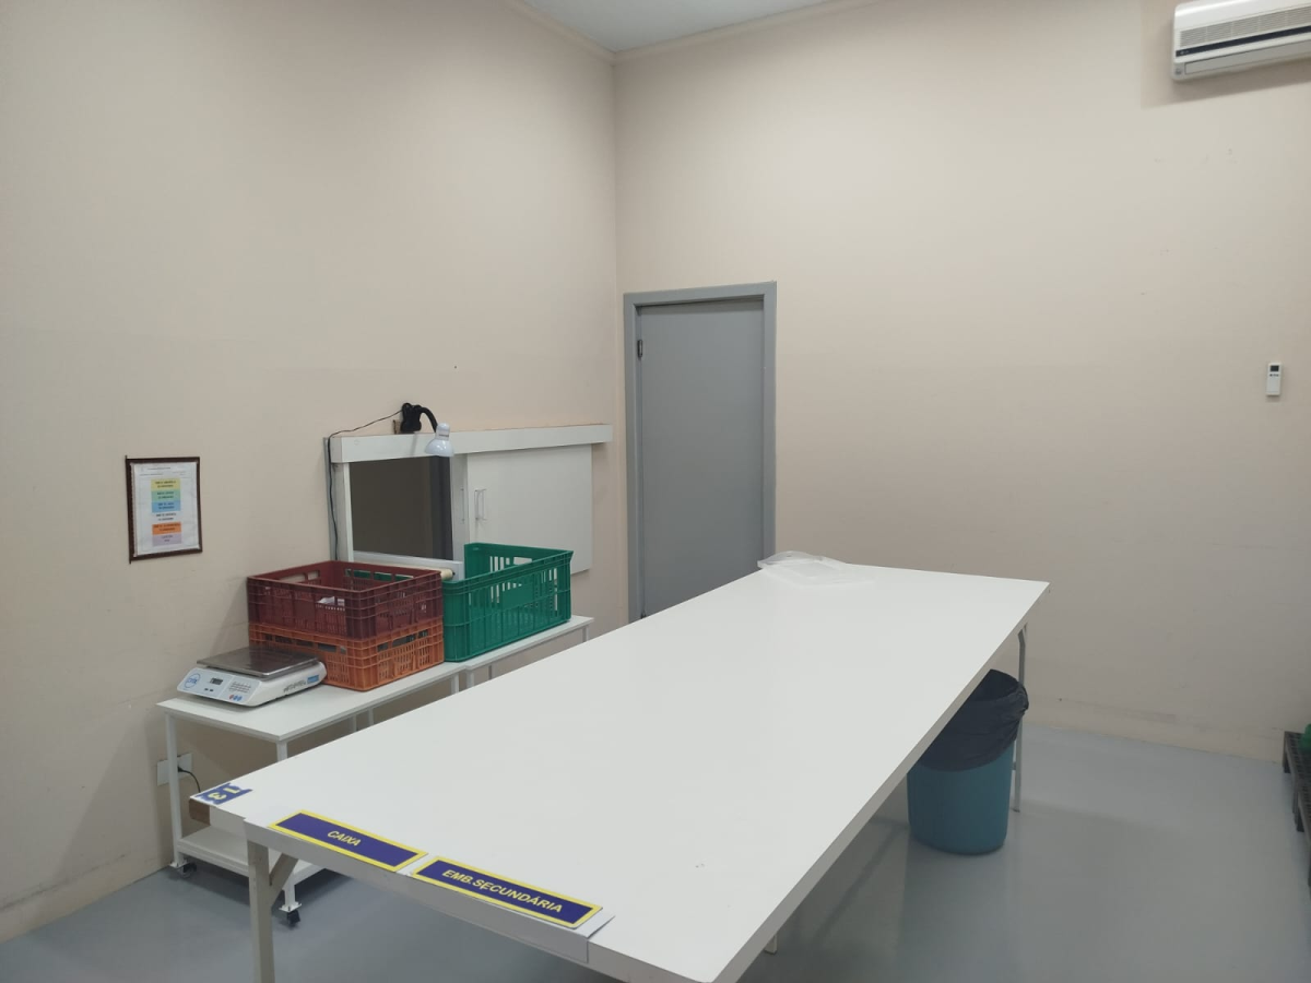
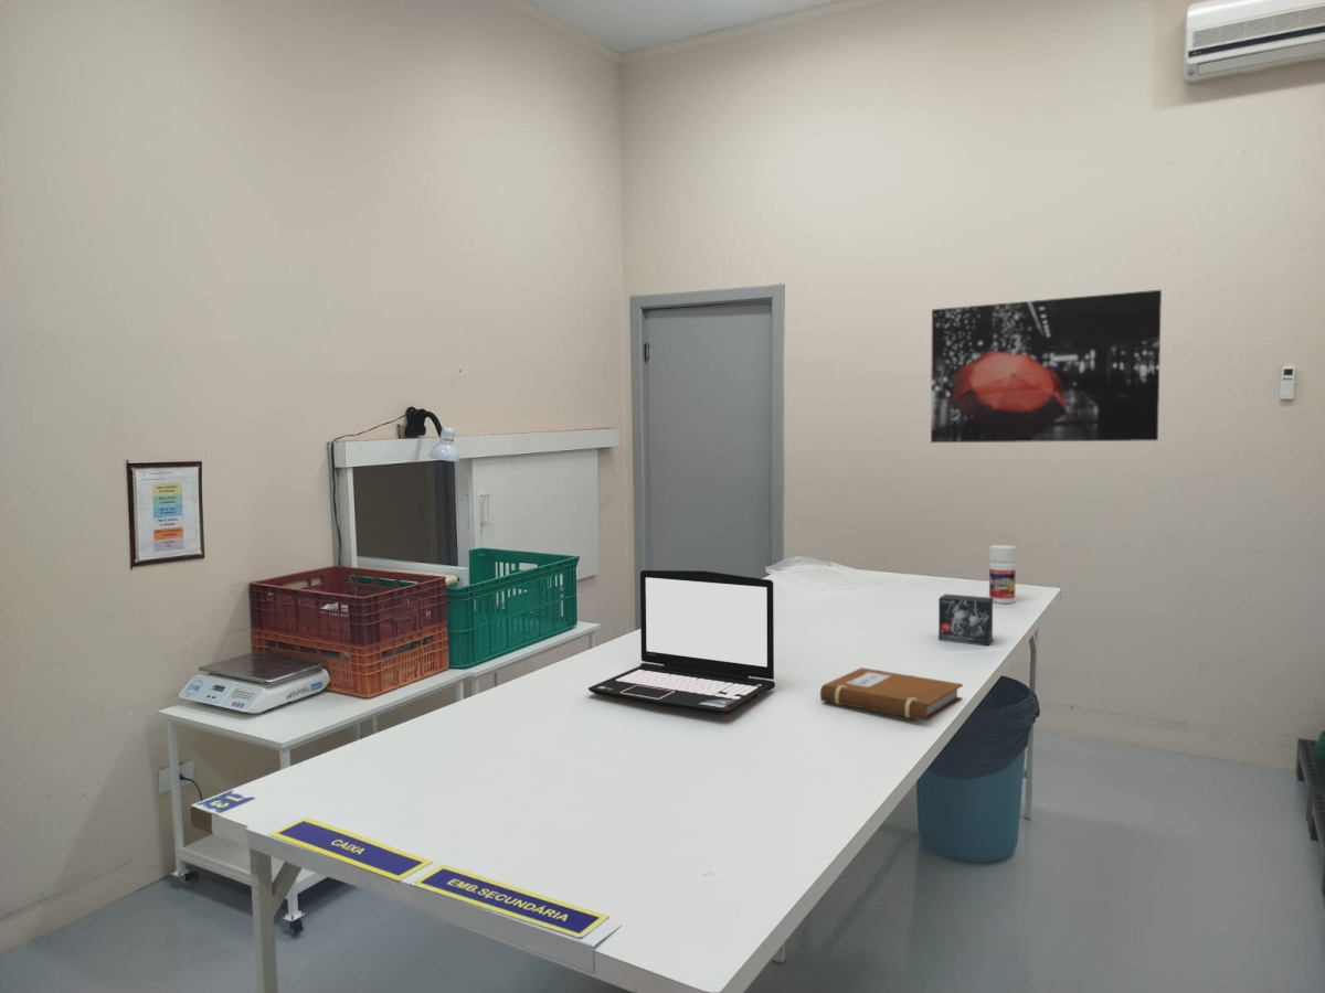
+ small box [937,592,994,647]
+ wall art [930,289,1163,444]
+ laptop [587,569,776,716]
+ pill bottle [988,544,1017,605]
+ notebook [819,666,964,722]
